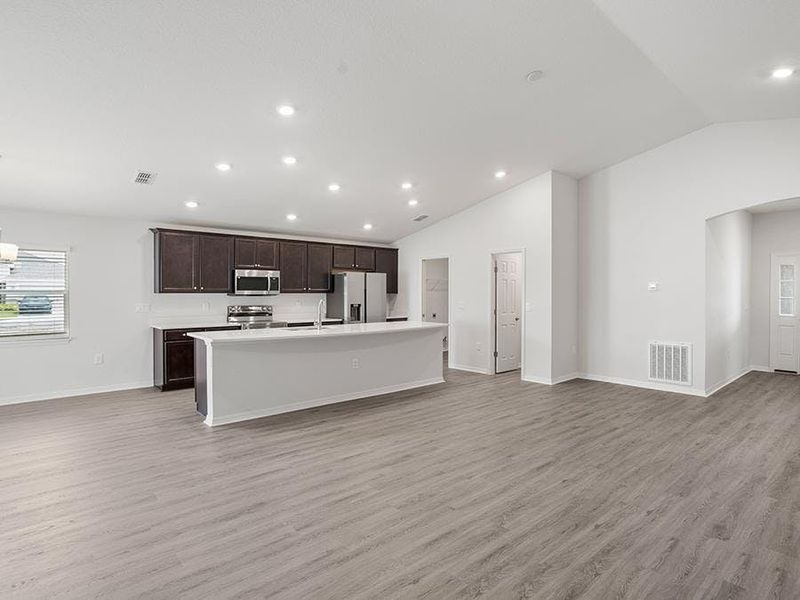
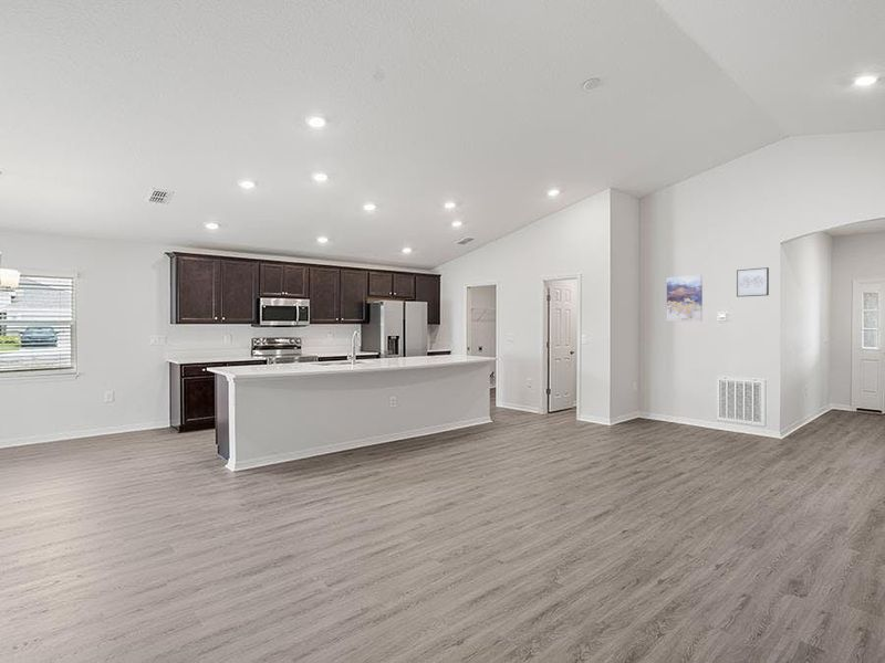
+ wall art [736,266,770,298]
+ wall art [666,274,704,323]
